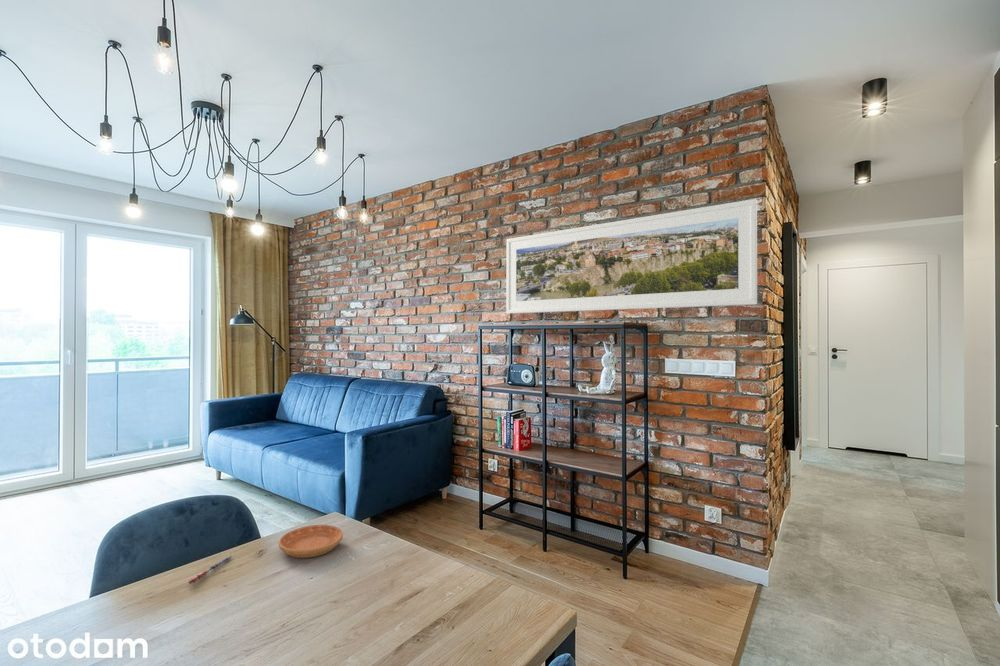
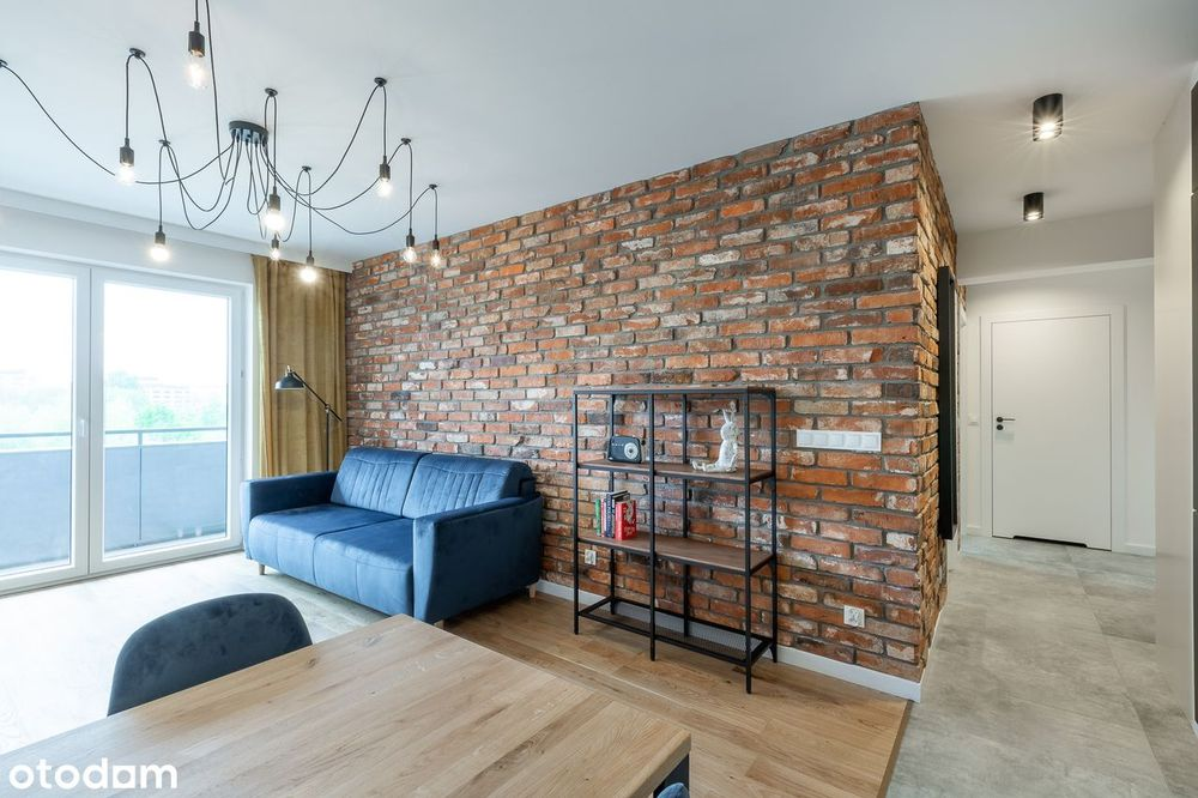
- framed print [505,198,758,315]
- saucer [278,524,344,559]
- pen [186,555,233,585]
